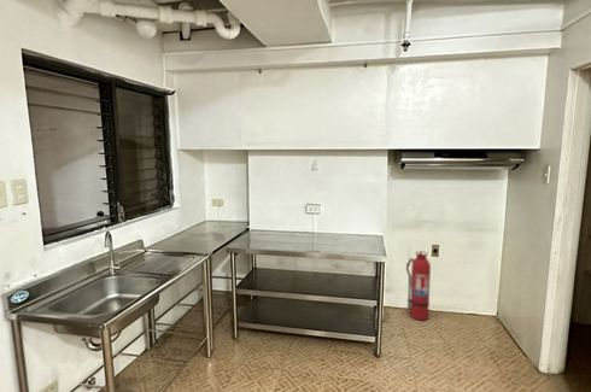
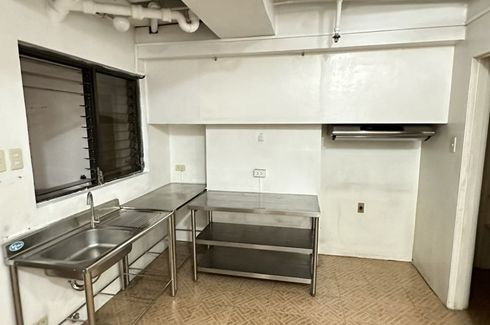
- fire extinguisher [405,250,432,321]
